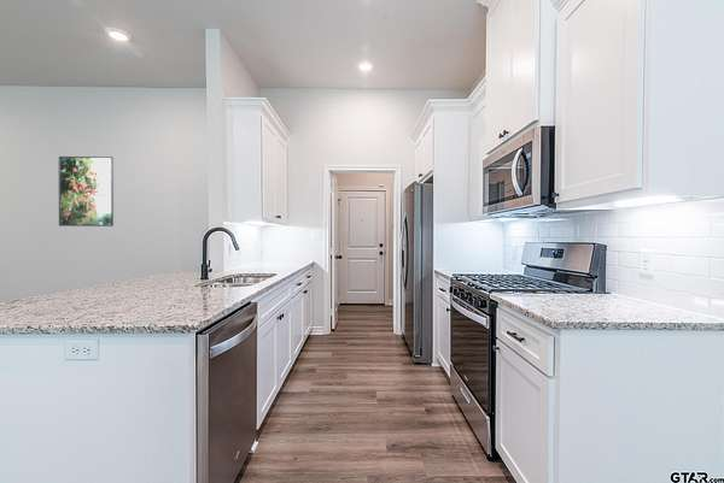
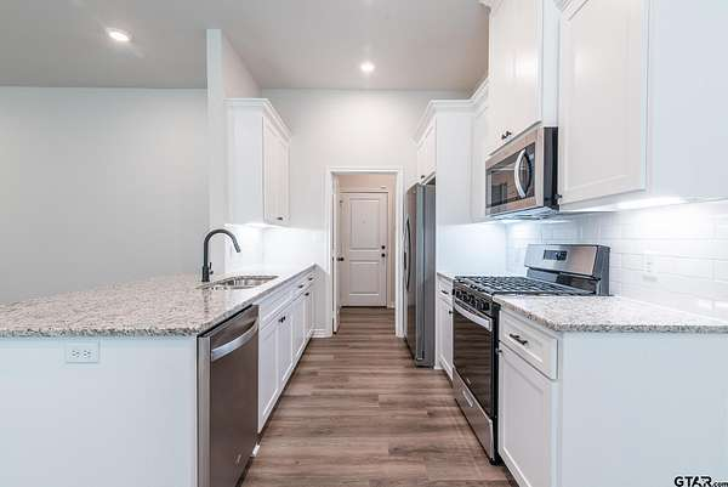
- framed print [58,155,115,228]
